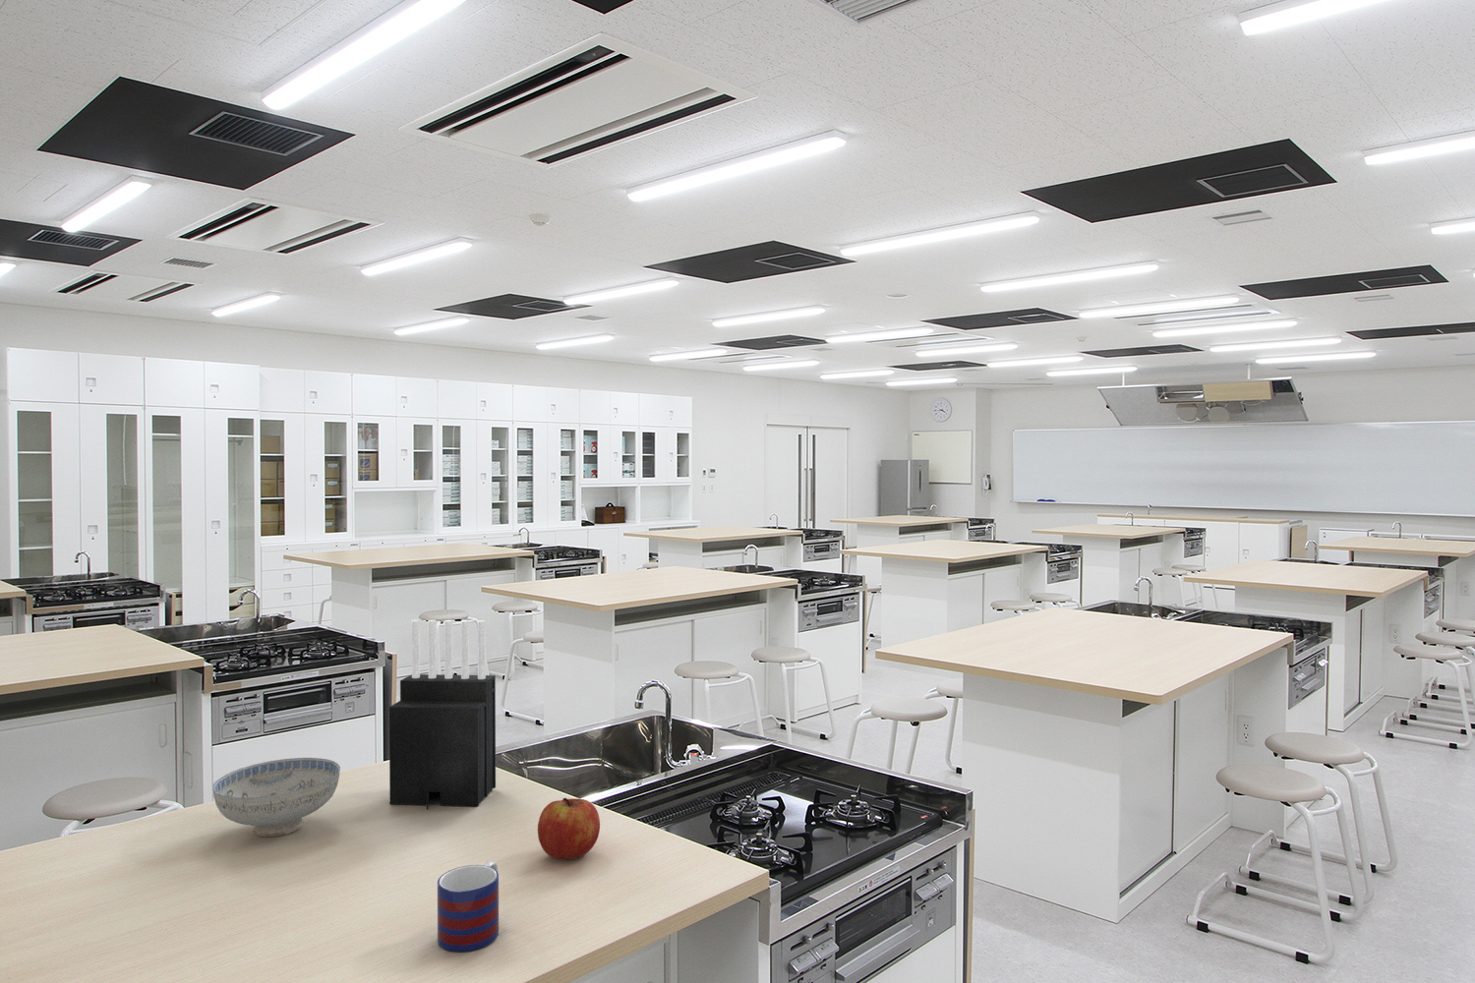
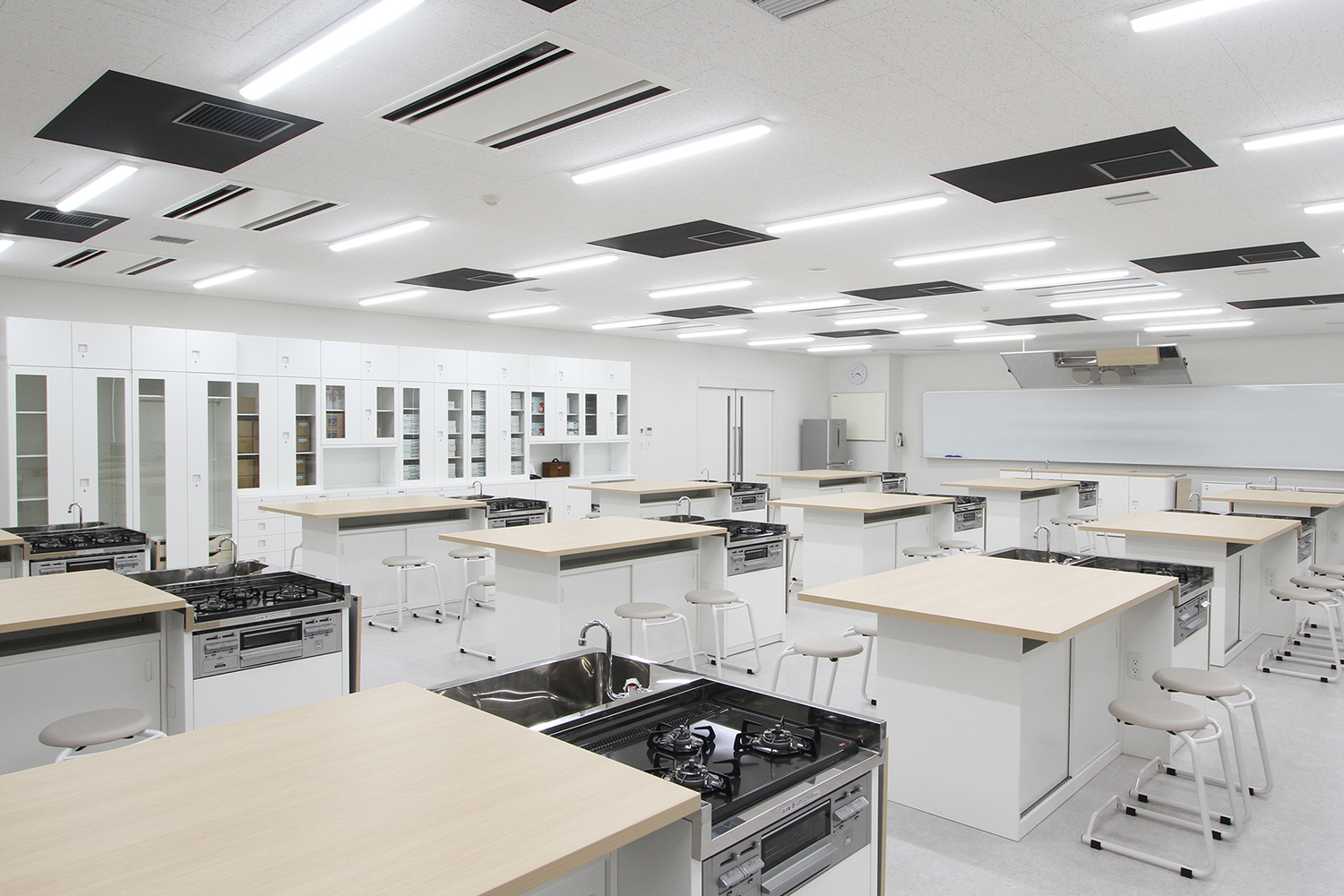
- knife block [389,619,496,811]
- mug [437,861,499,952]
- ceramic bowl [212,757,341,837]
- apple [537,798,600,861]
